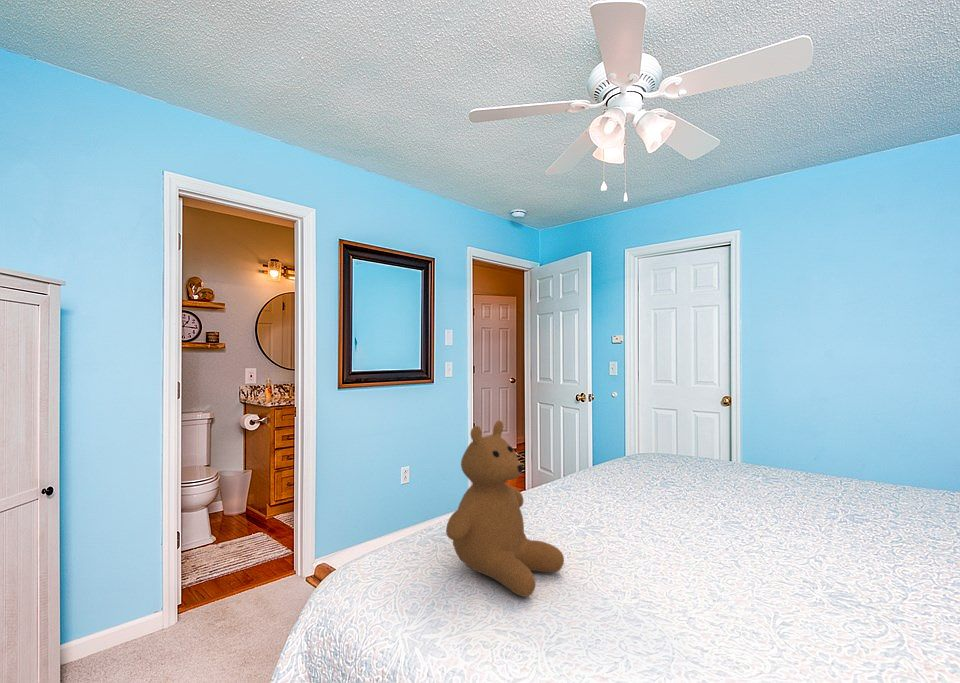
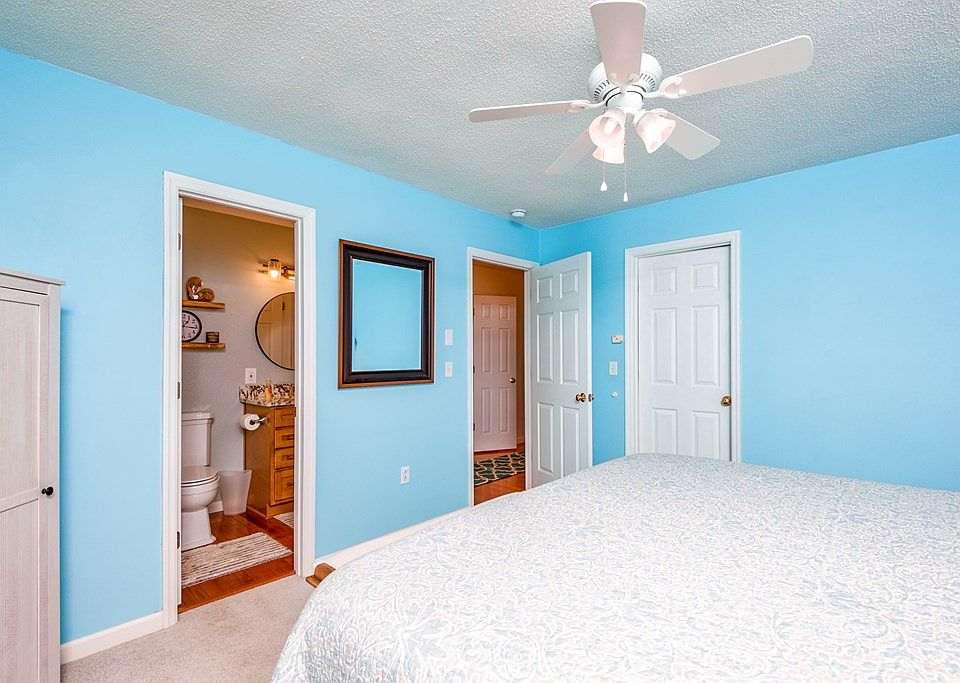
- teddy bear [445,419,565,598]
